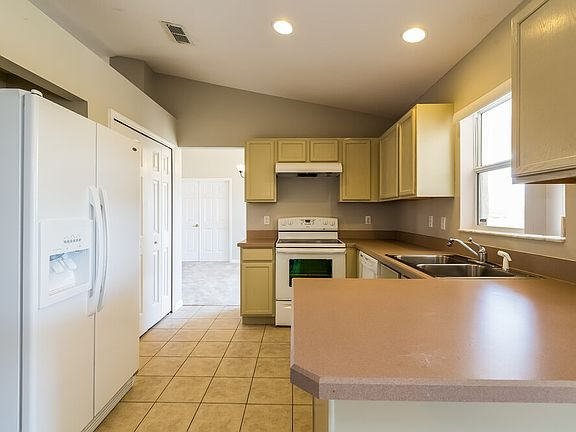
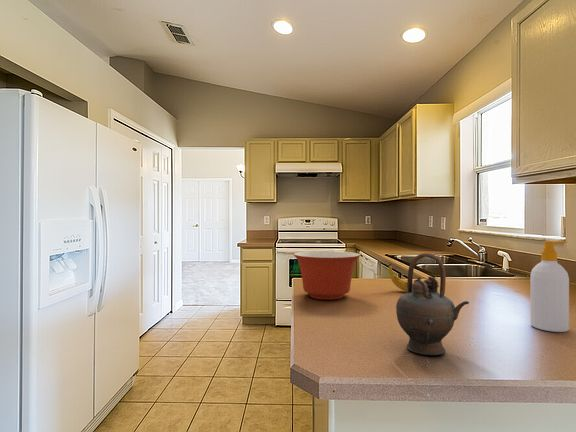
+ banana [388,263,414,292]
+ soap bottle [529,240,570,333]
+ teapot [395,252,470,356]
+ mixing bowl [293,250,361,301]
